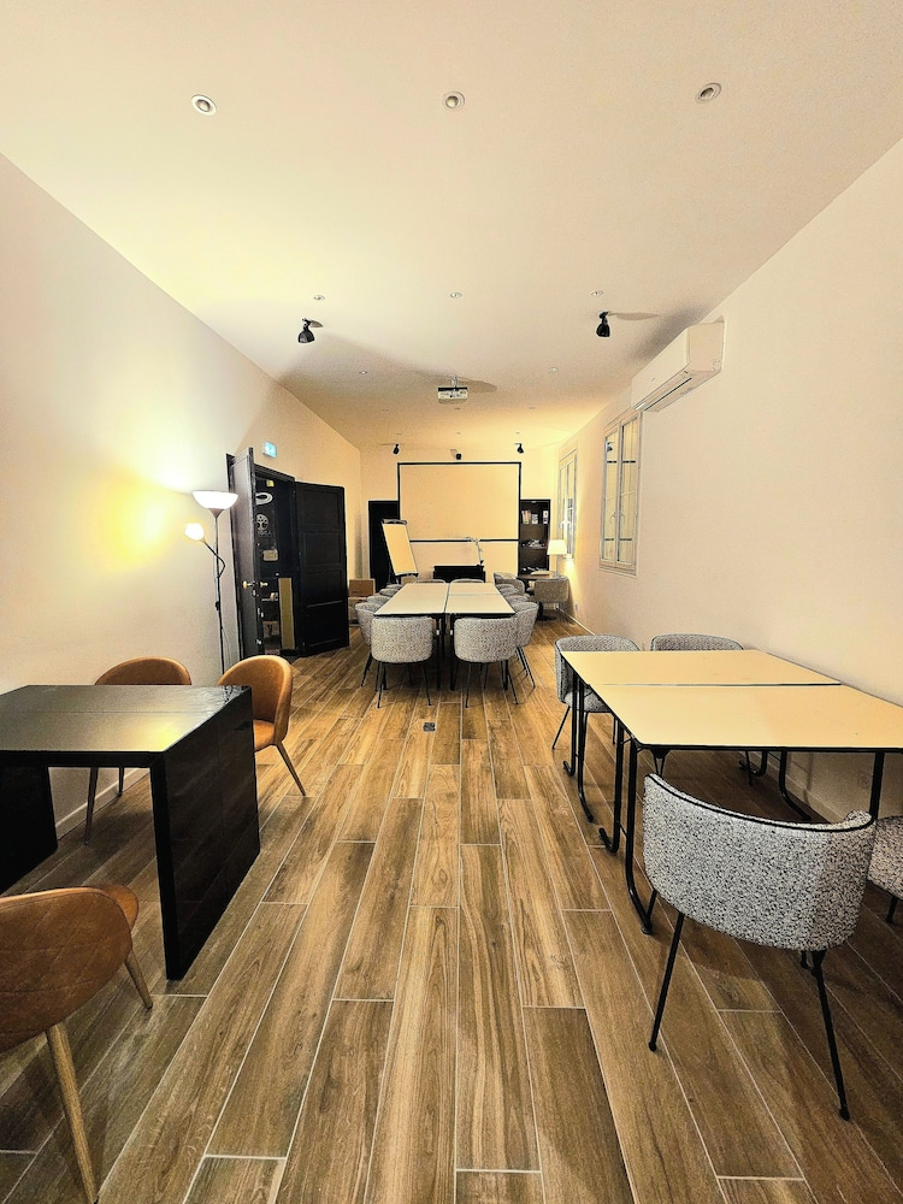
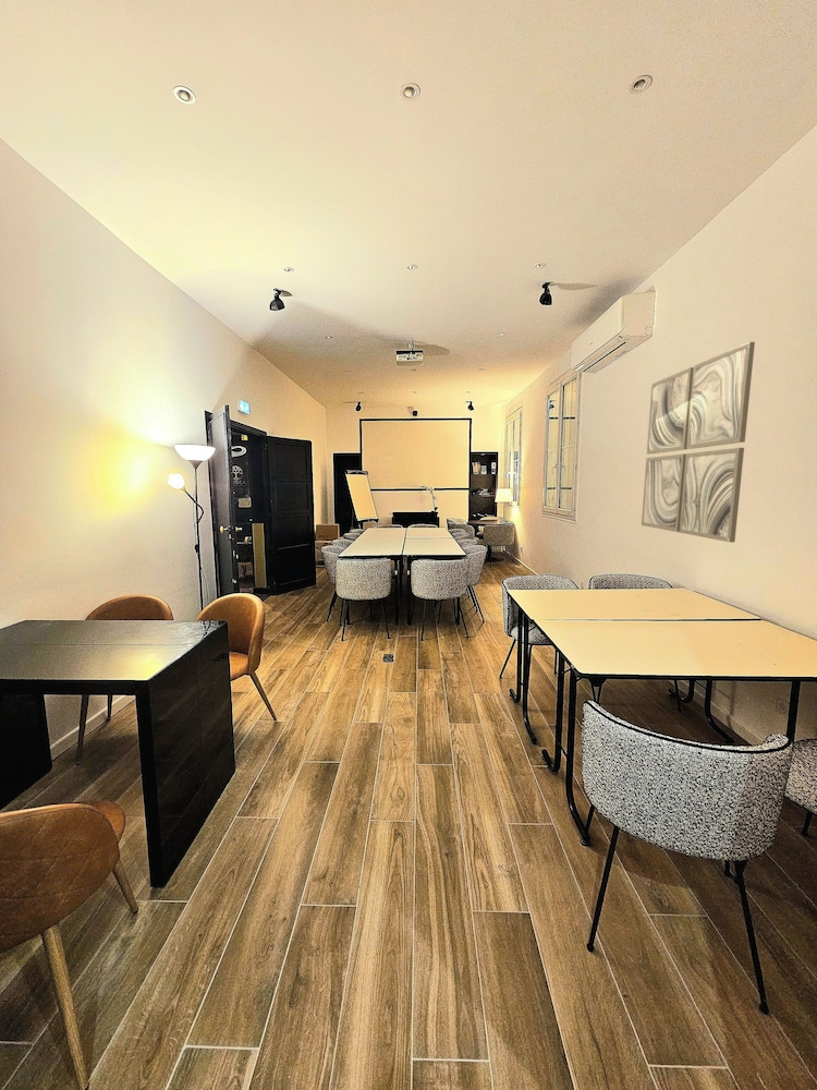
+ wall art [641,341,756,543]
